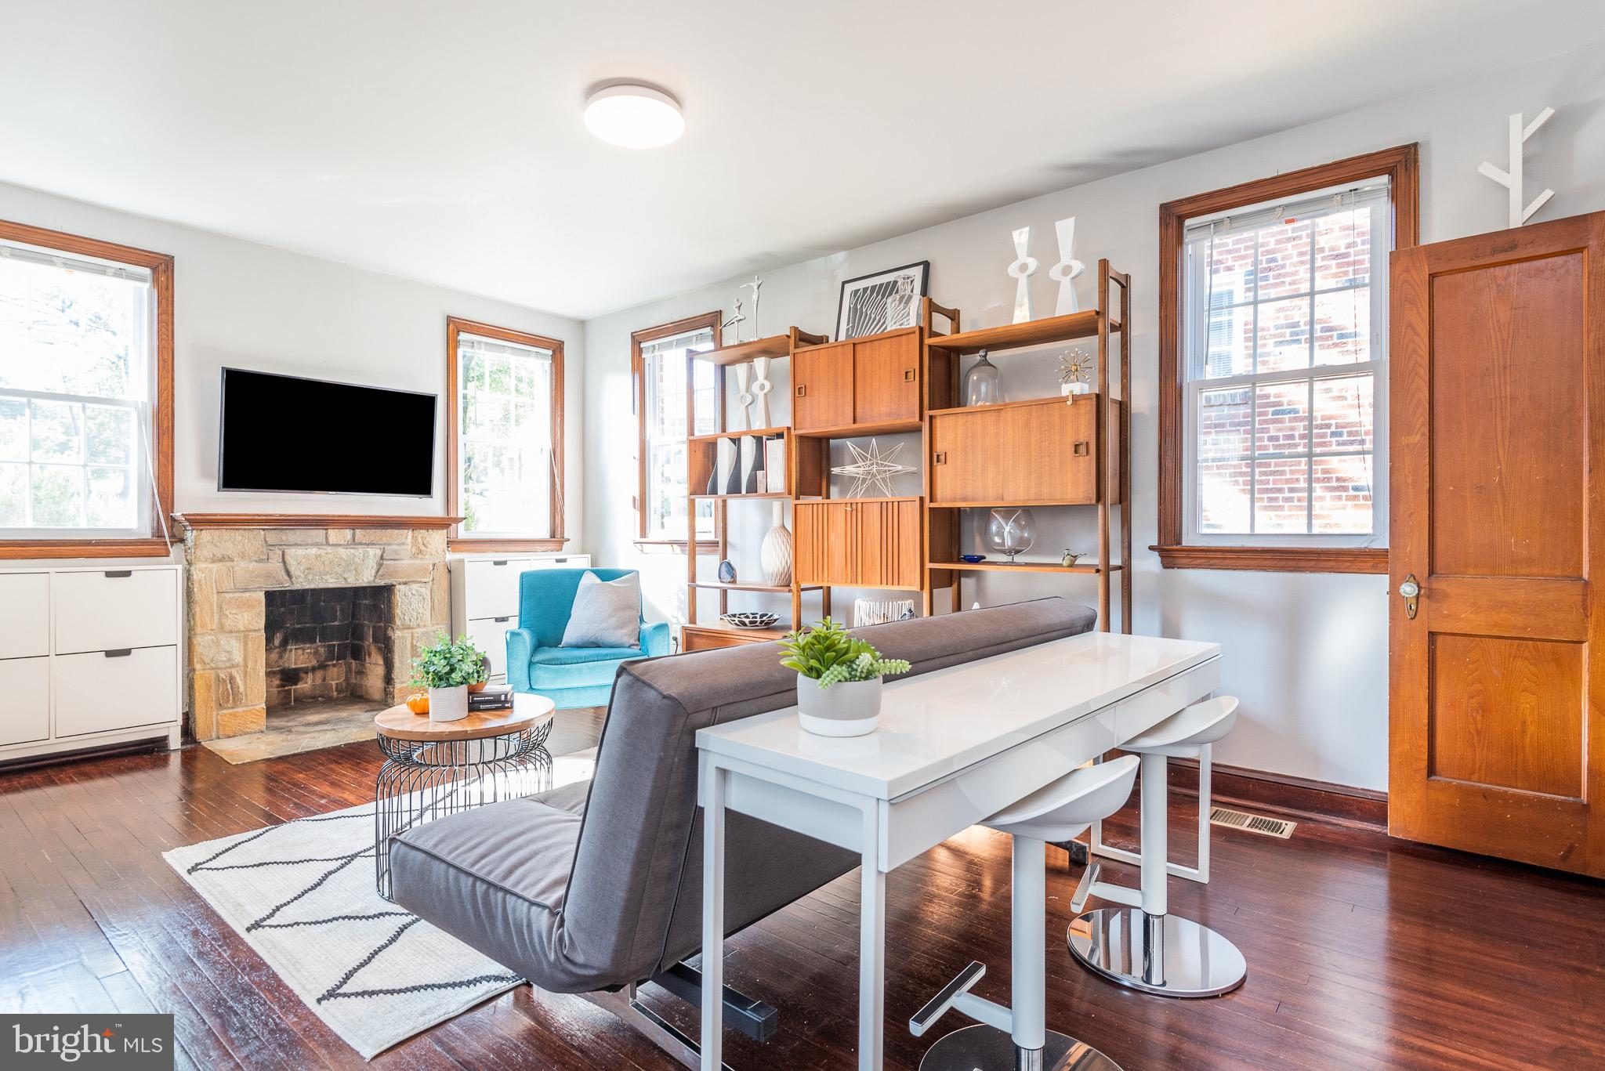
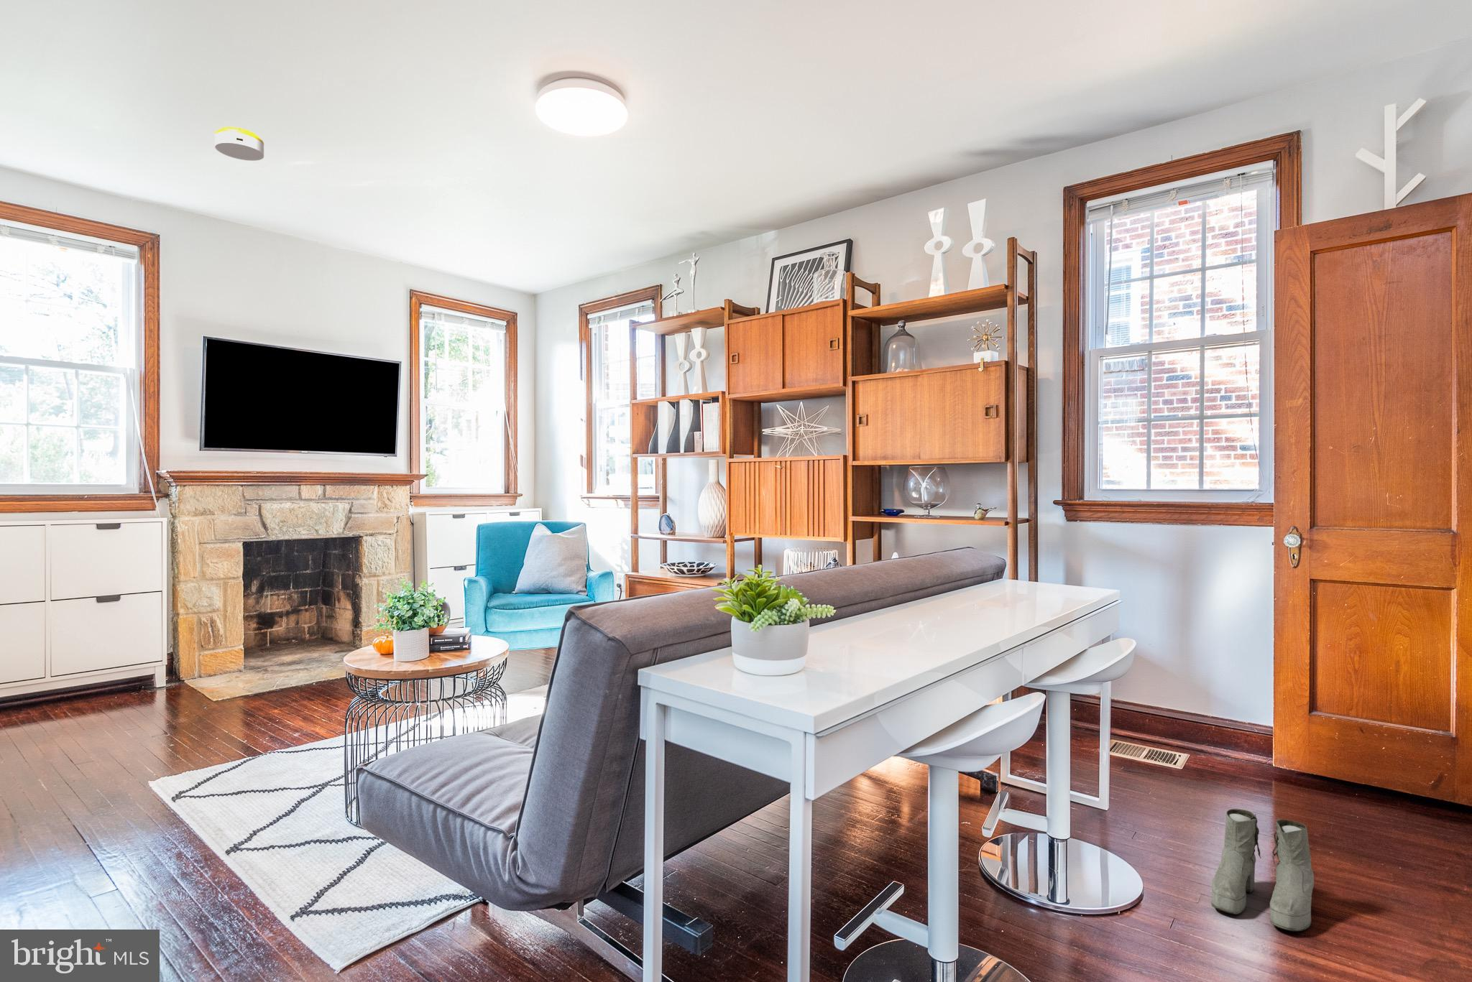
+ boots [1210,808,1314,933]
+ smoke detector [214,126,264,161]
